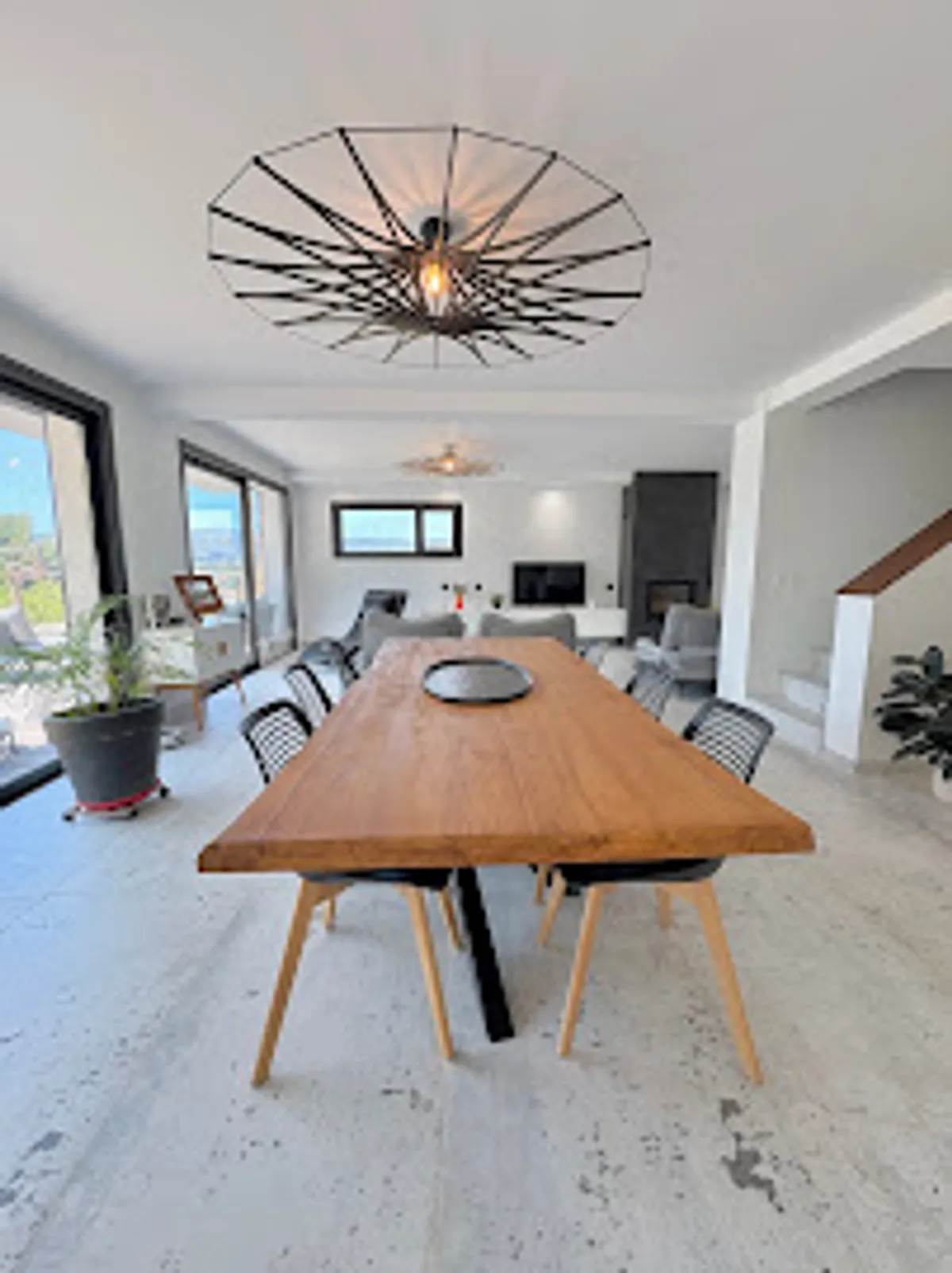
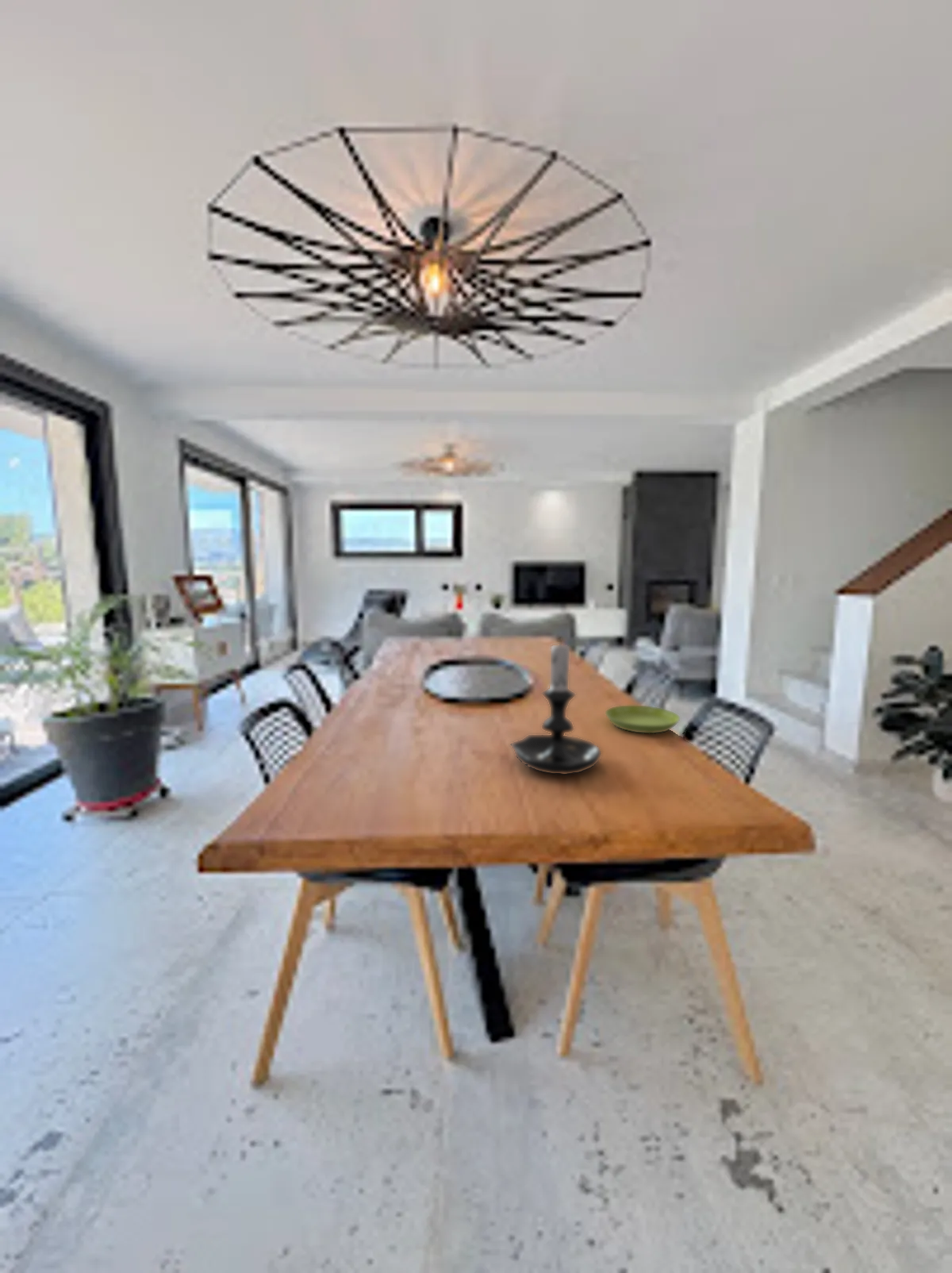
+ candle holder [509,636,602,775]
+ saucer [605,705,681,734]
